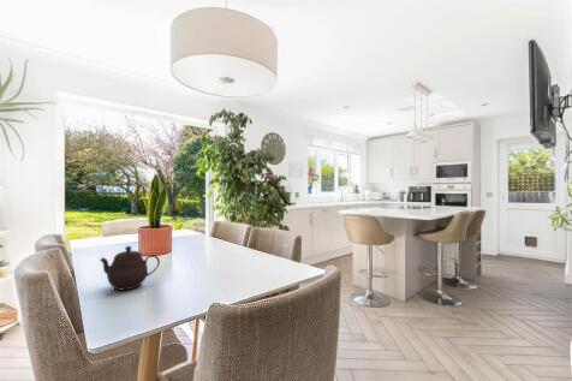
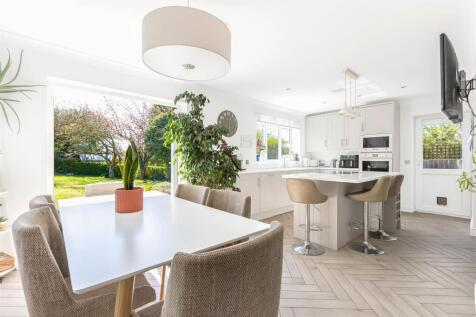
- teapot [99,245,161,292]
